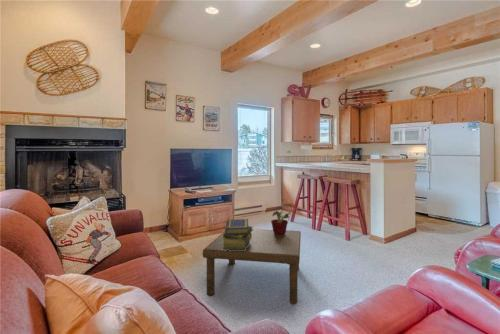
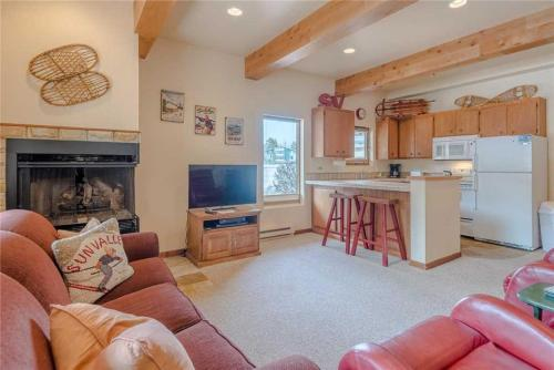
- coffee table [202,228,302,306]
- stack of books [222,218,254,251]
- potted plant [270,198,302,236]
